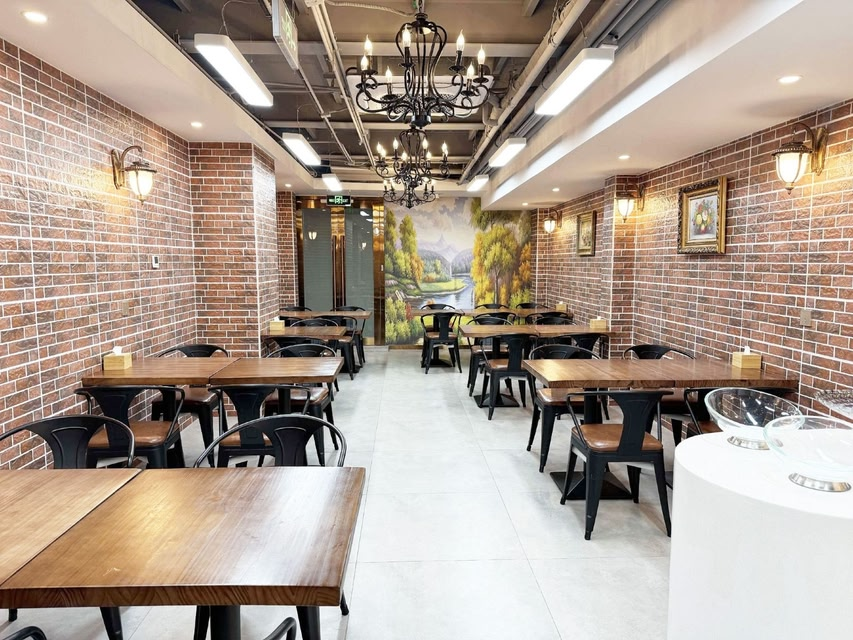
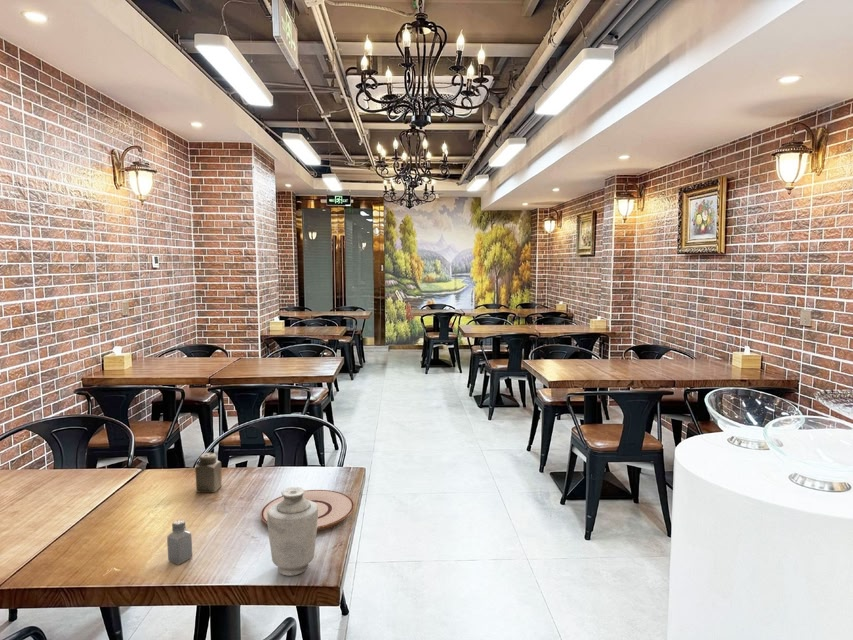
+ vase [267,486,318,577]
+ plate [260,489,355,532]
+ saltshaker [166,519,193,565]
+ salt shaker [194,452,223,494]
